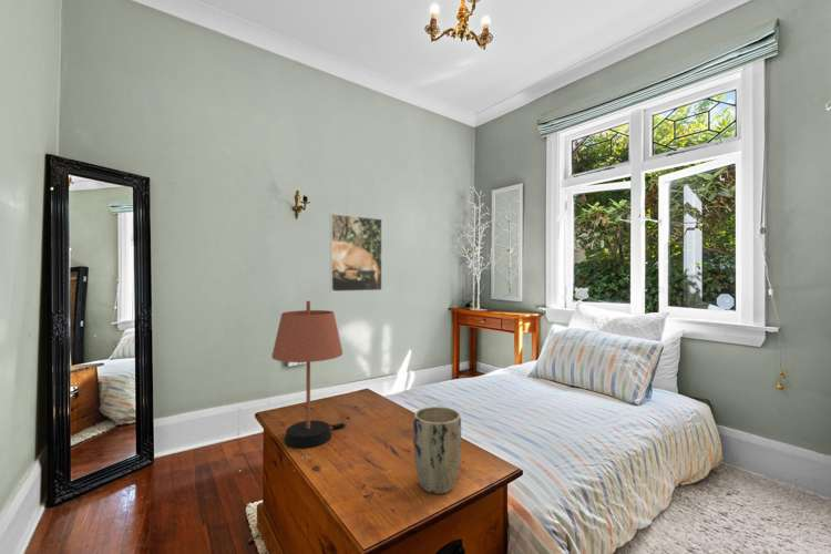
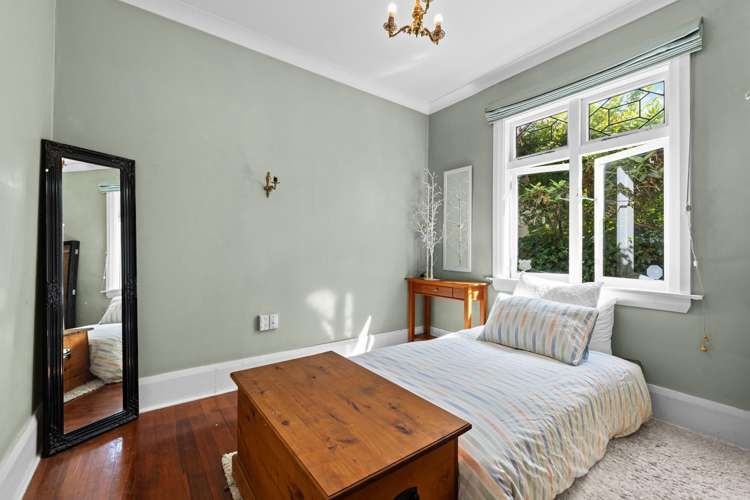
- plant pot [412,406,462,495]
- table lamp [270,300,346,449]
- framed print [329,213,383,293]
